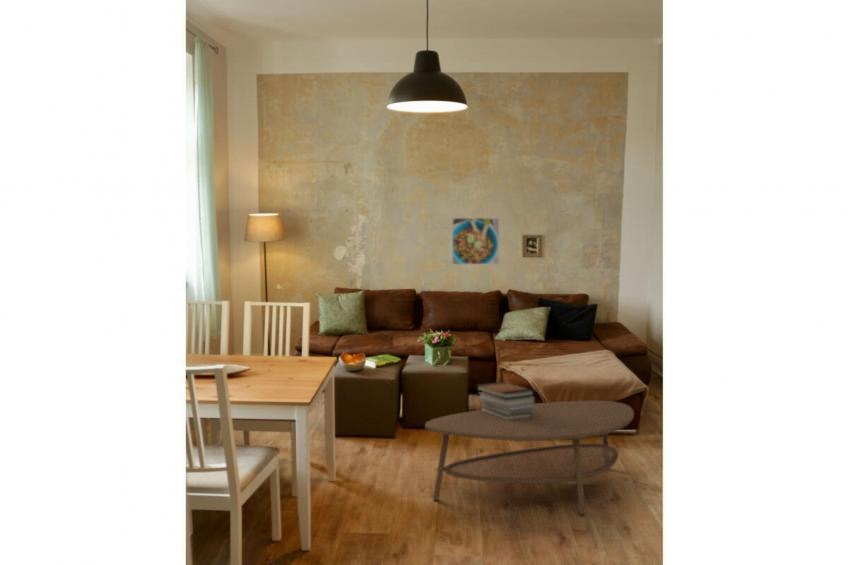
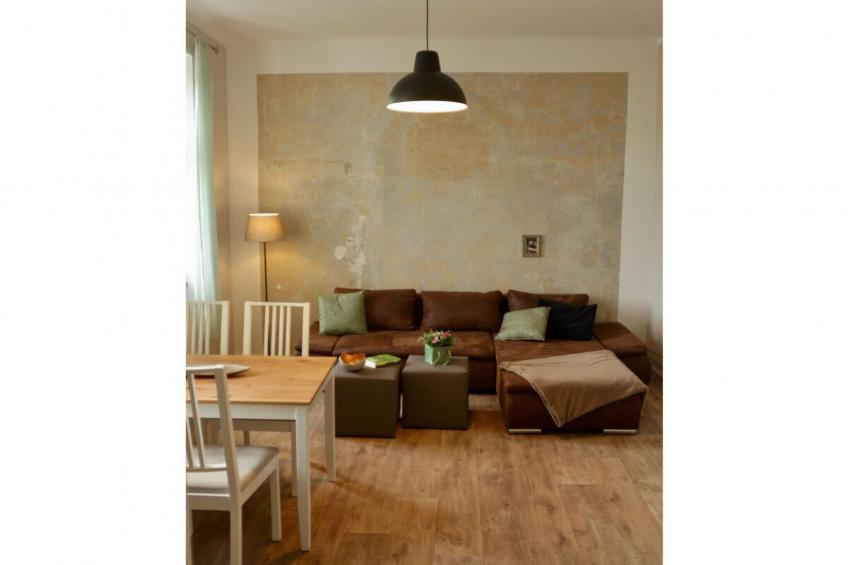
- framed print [451,217,500,266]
- book stack [475,381,536,420]
- coffee table [424,400,635,515]
